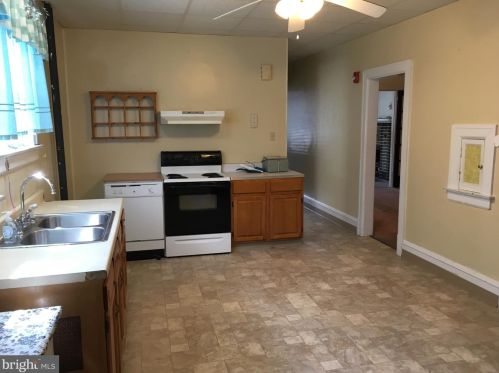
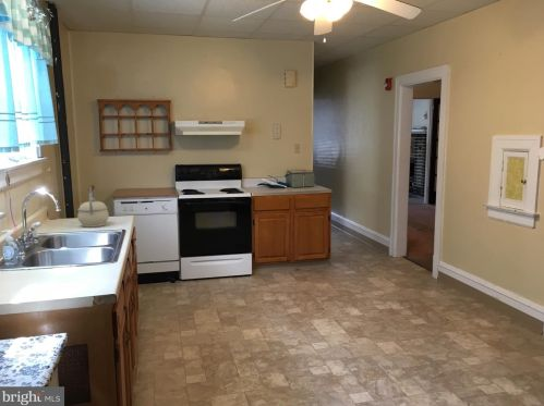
+ kettle [76,184,110,229]
